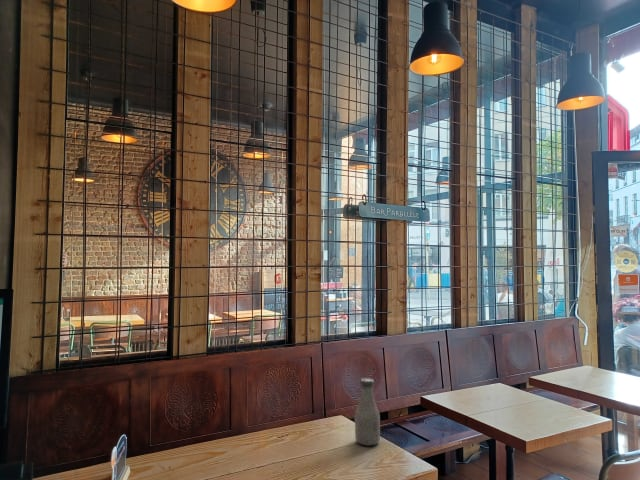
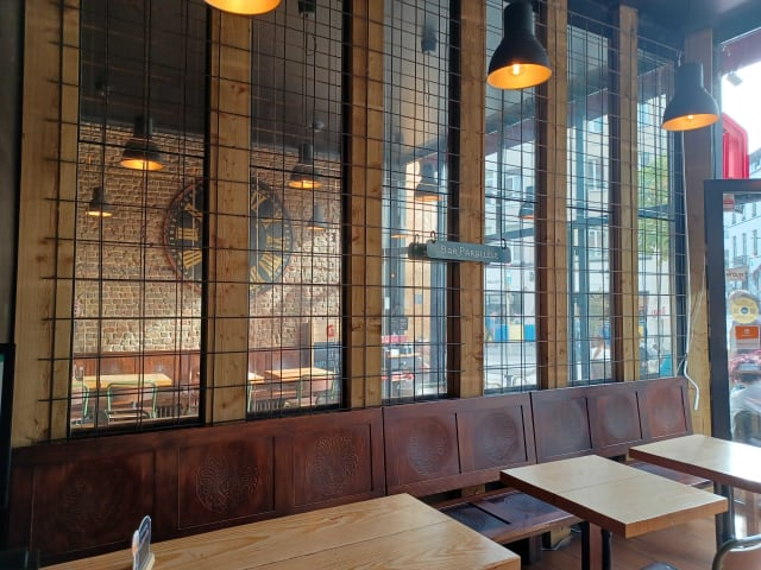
- bottle [354,377,381,447]
